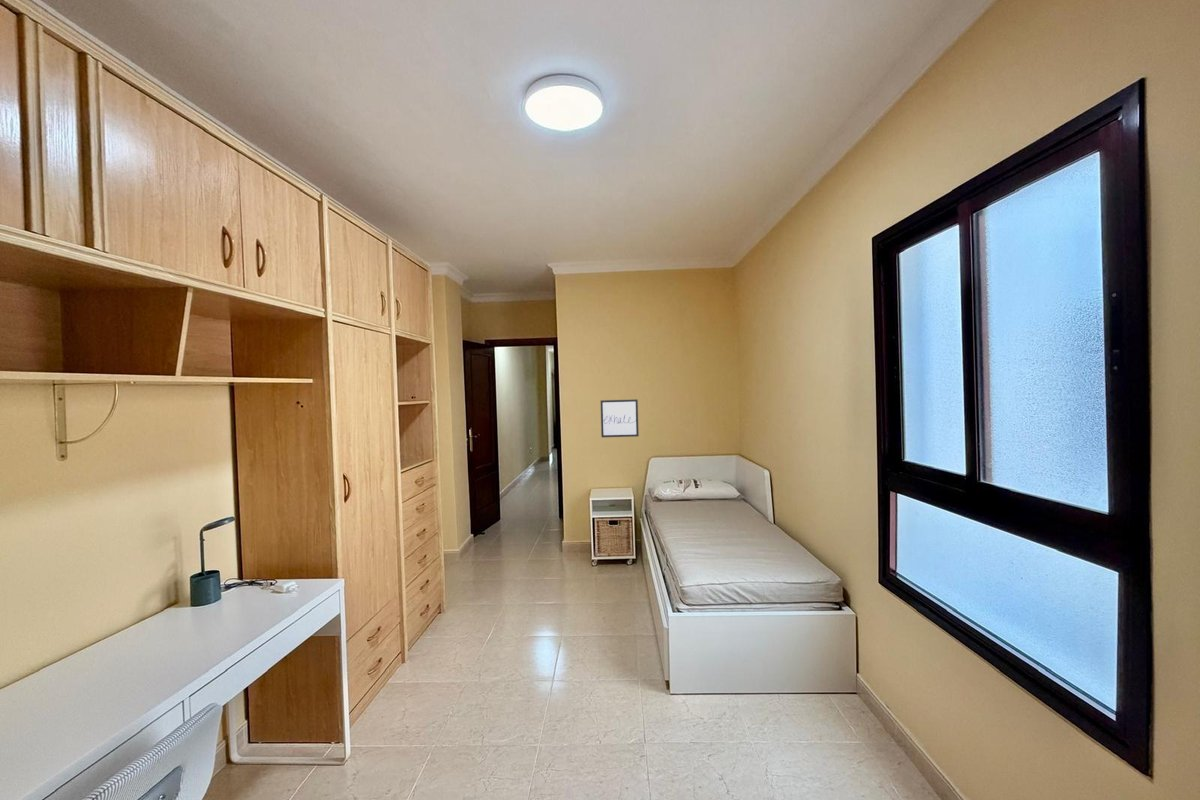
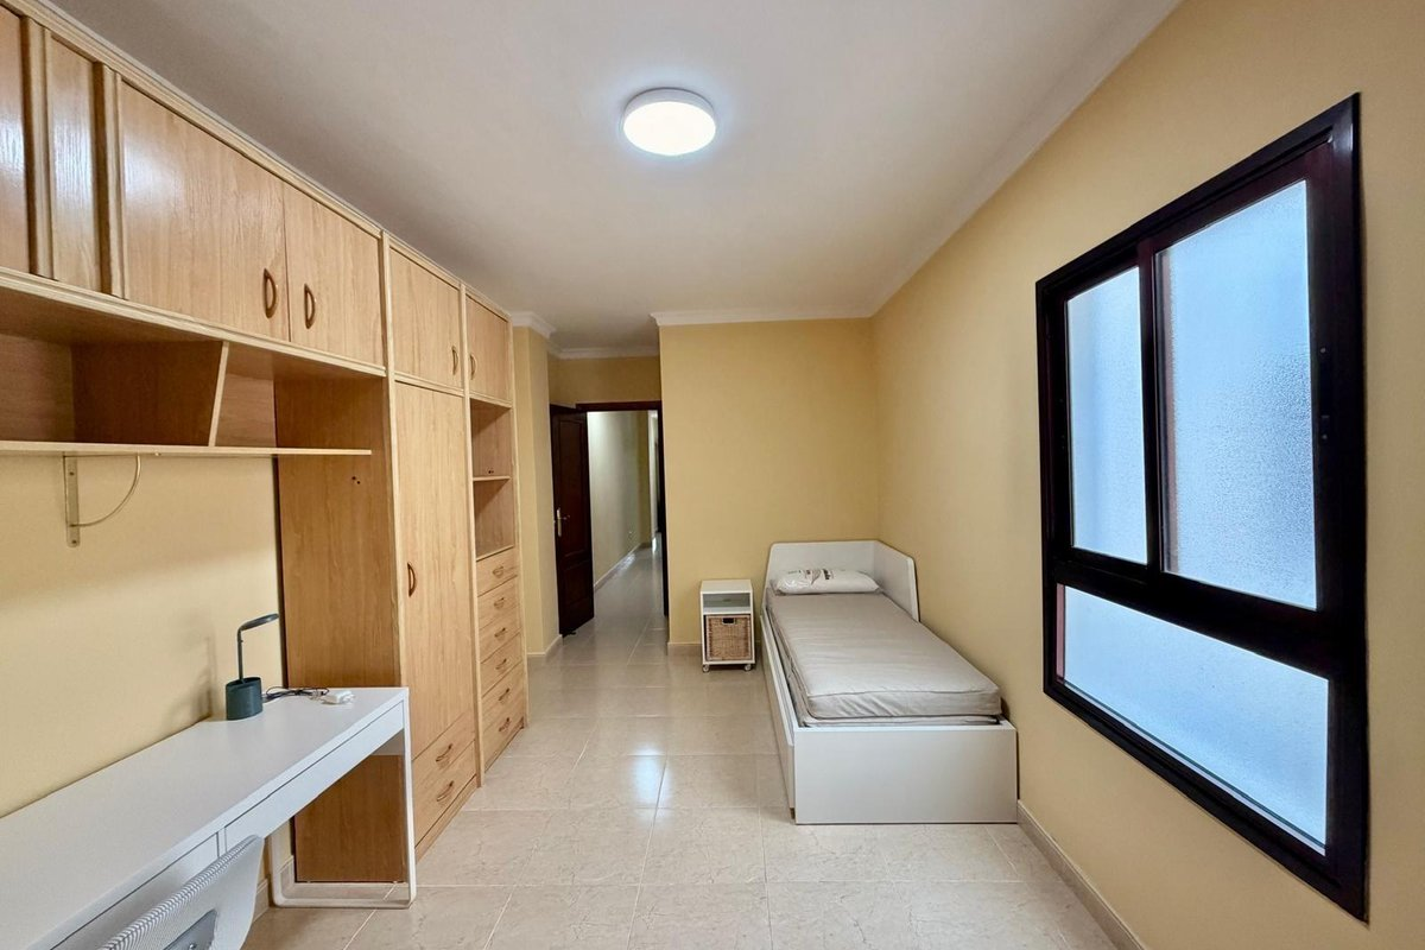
- wall art [600,398,640,438]
